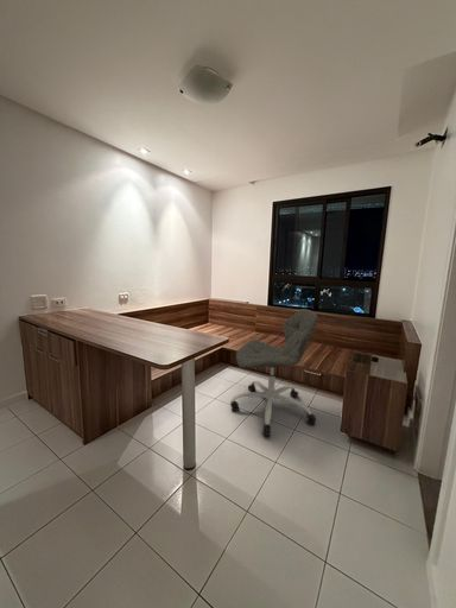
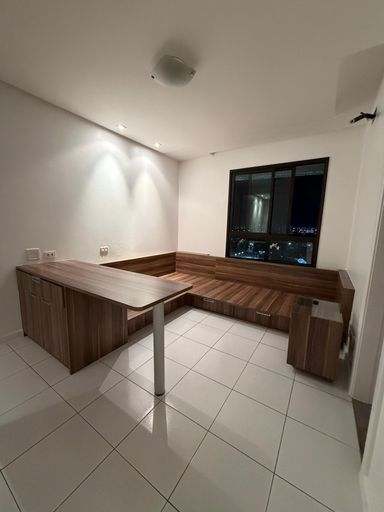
- office chair [229,308,318,437]
